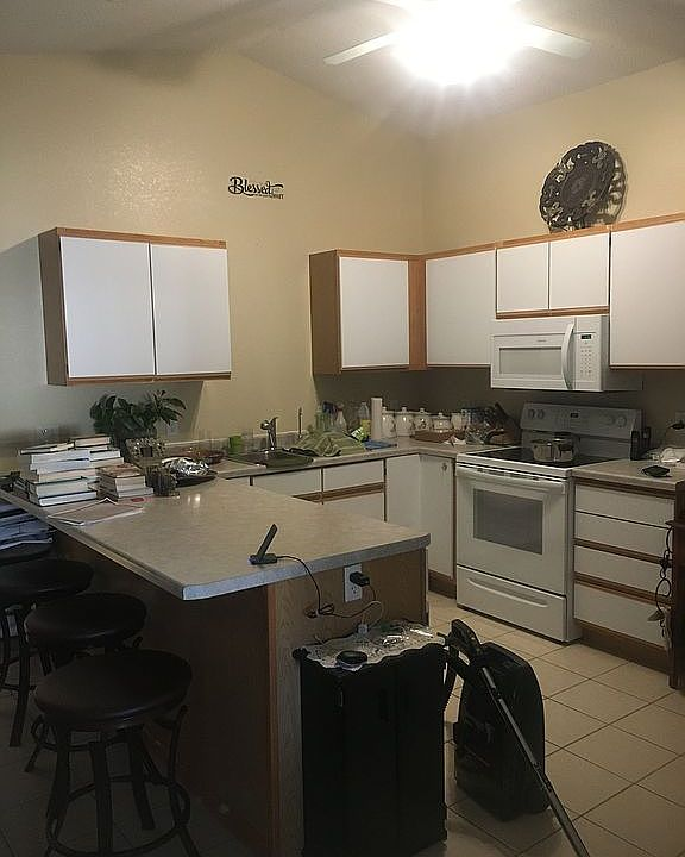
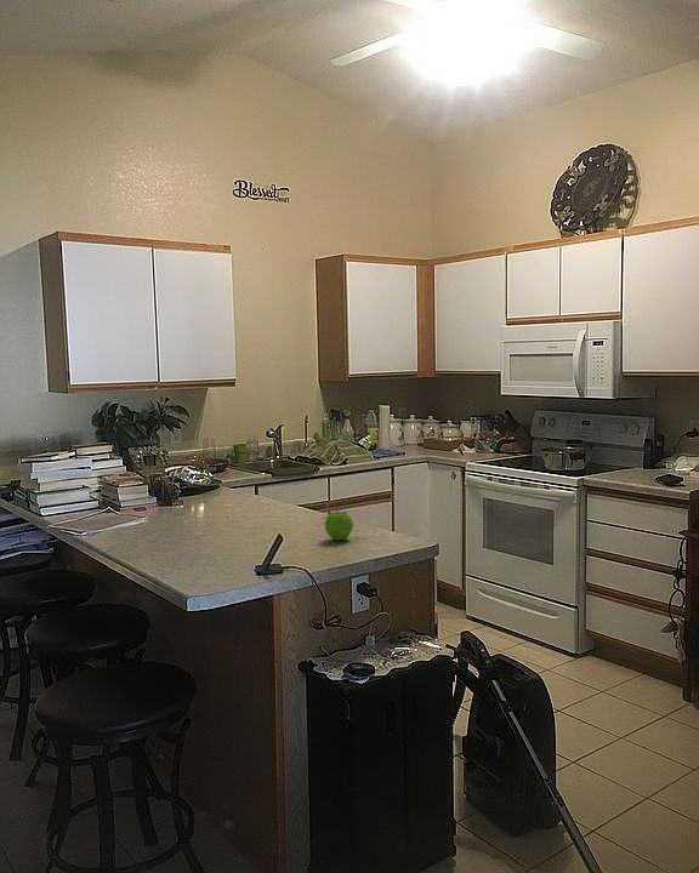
+ fruit [324,508,354,542]
